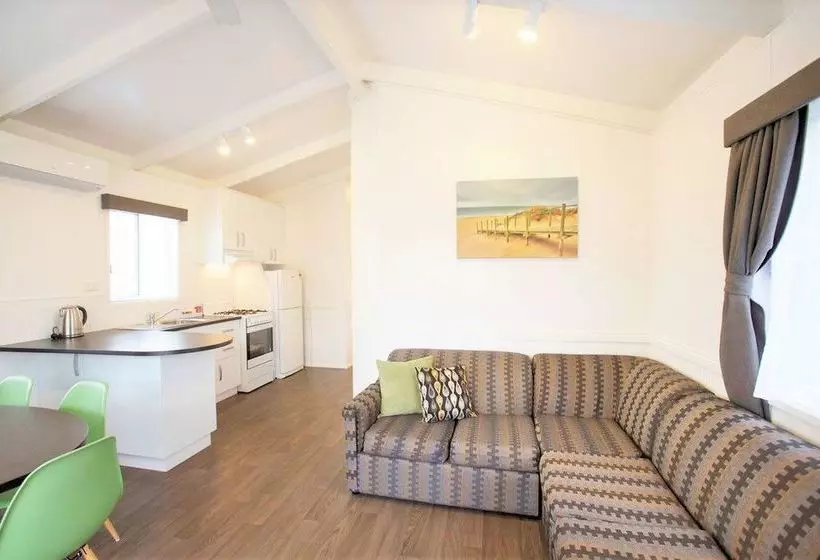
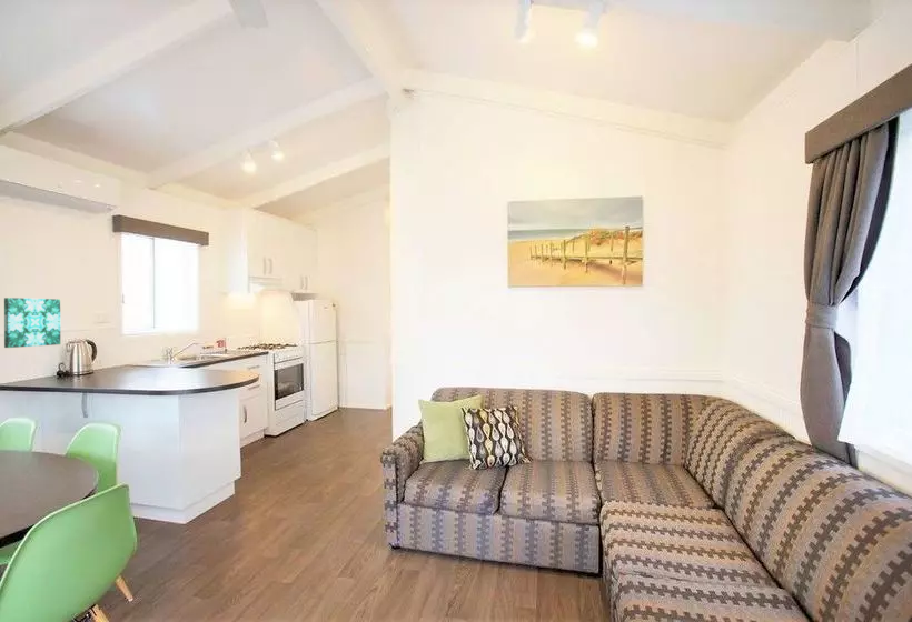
+ wall art [3,297,61,349]
